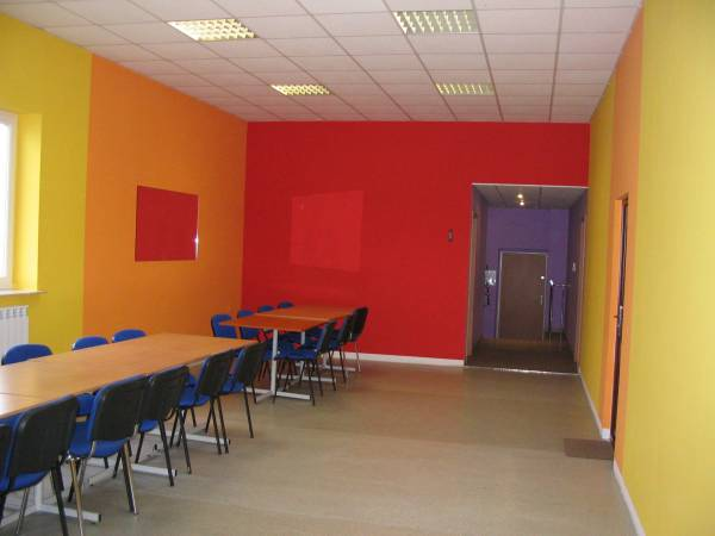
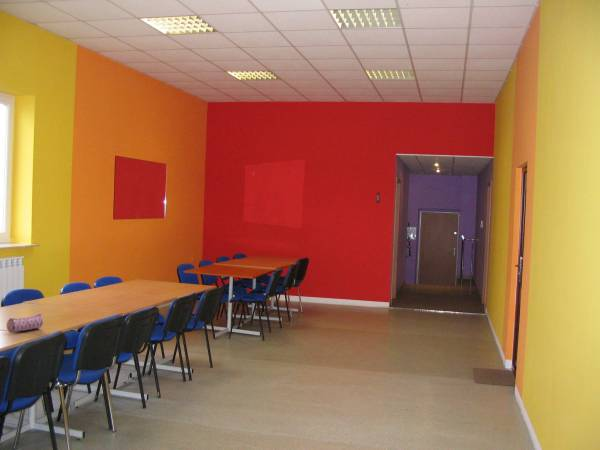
+ pencil case [6,313,44,334]
